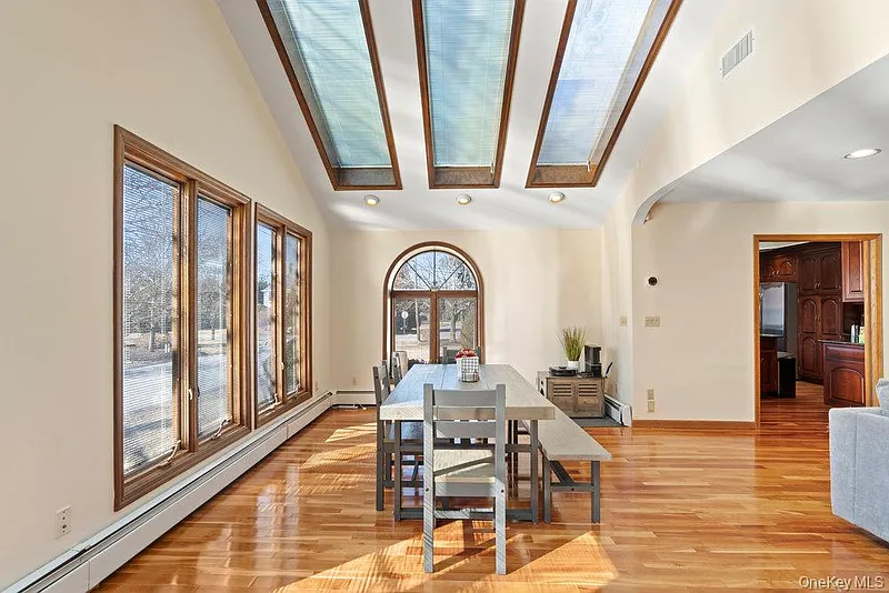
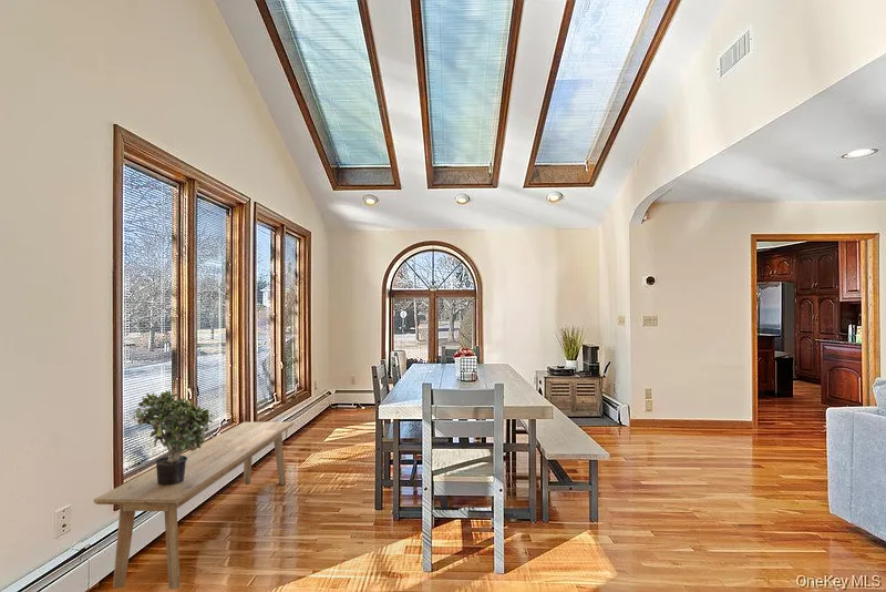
+ potted plant [132,389,215,484]
+ bench [93,421,295,591]
